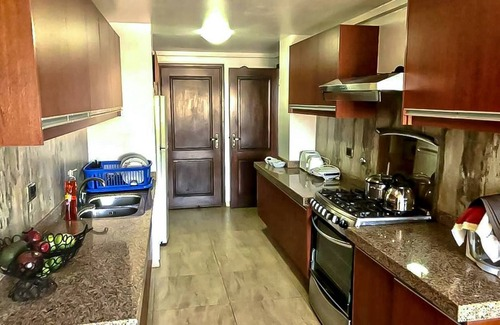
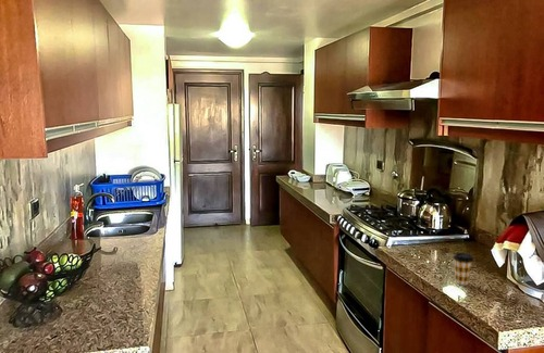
+ coffee cup [453,252,474,286]
